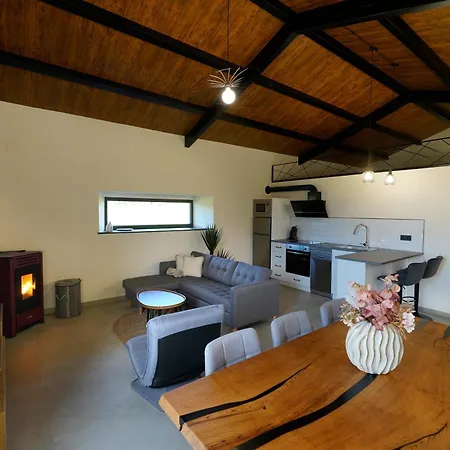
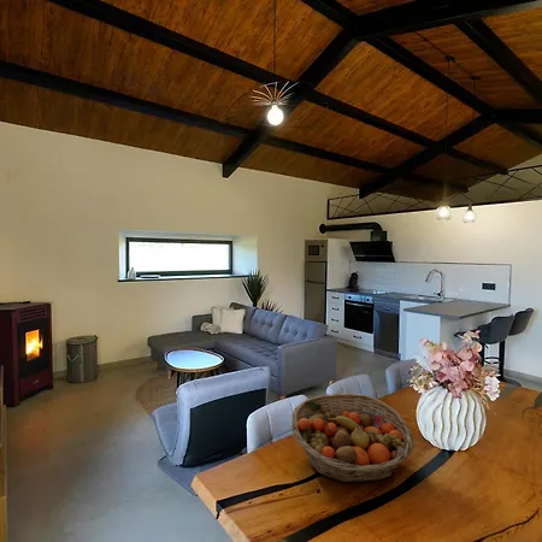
+ fruit basket [290,391,416,484]
